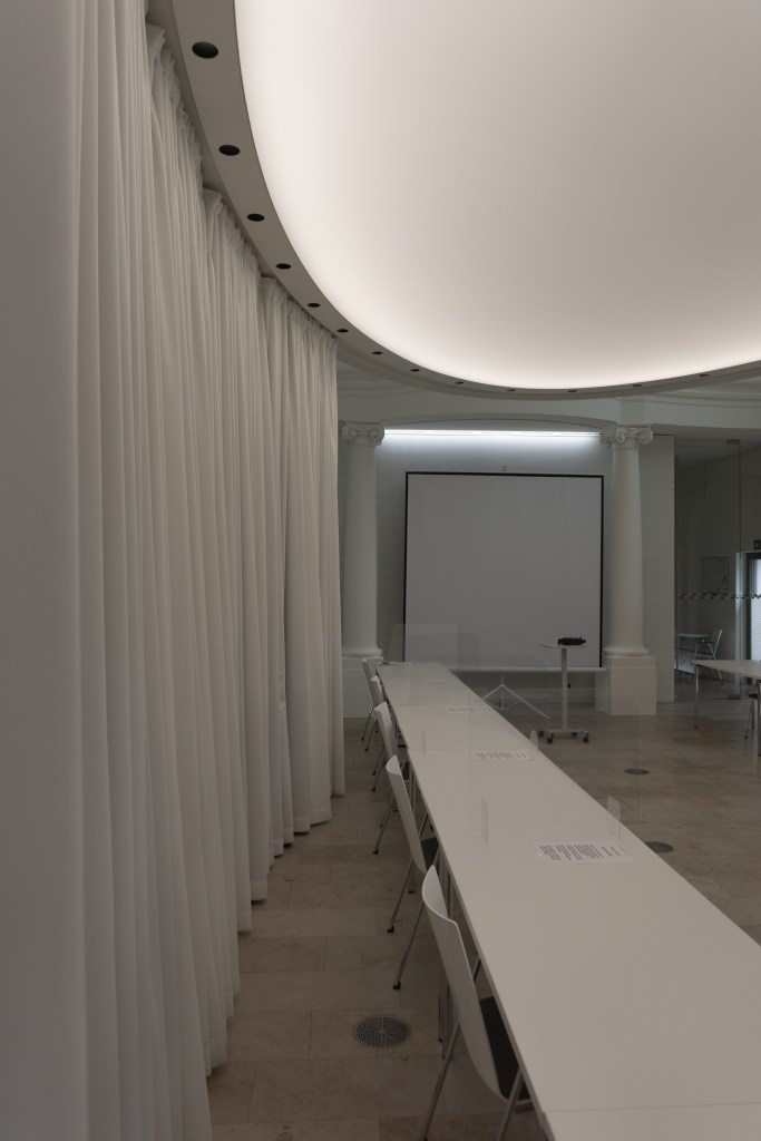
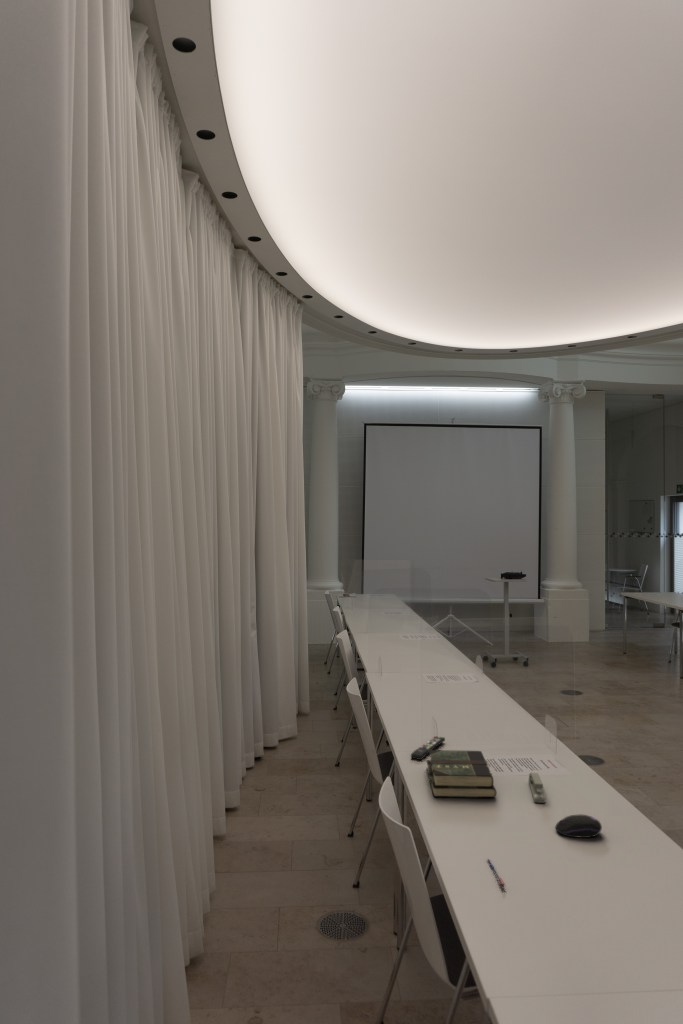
+ stapler [528,772,546,804]
+ computer mouse [554,813,603,839]
+ book [425,749,497,798]
+ pen [485,858,507,887]
+ remote control [410,735,446,761]
